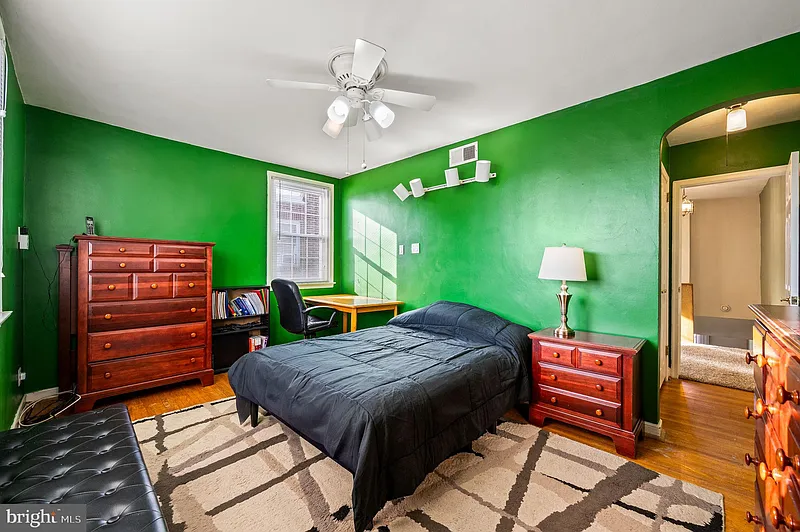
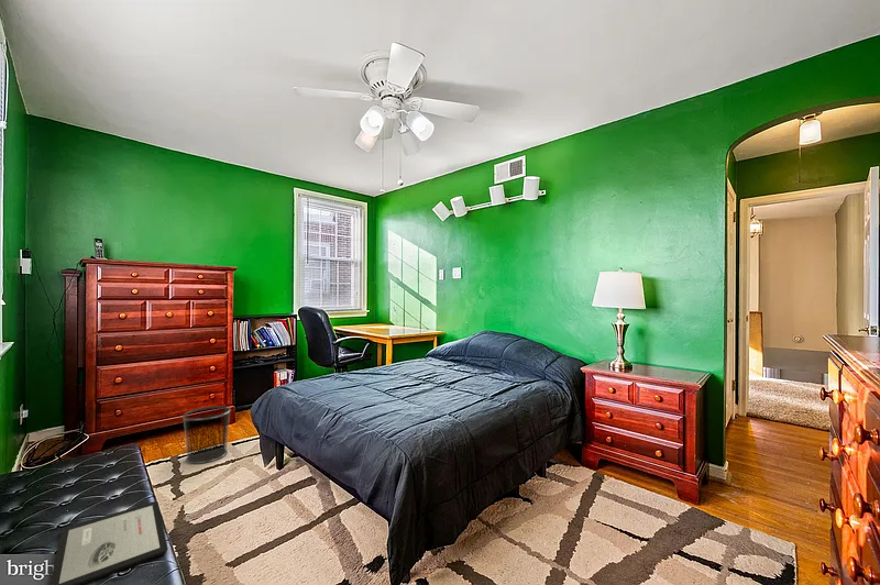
+ waste bin [182,405,232,465]
+ tablet [48,500,169,585]
